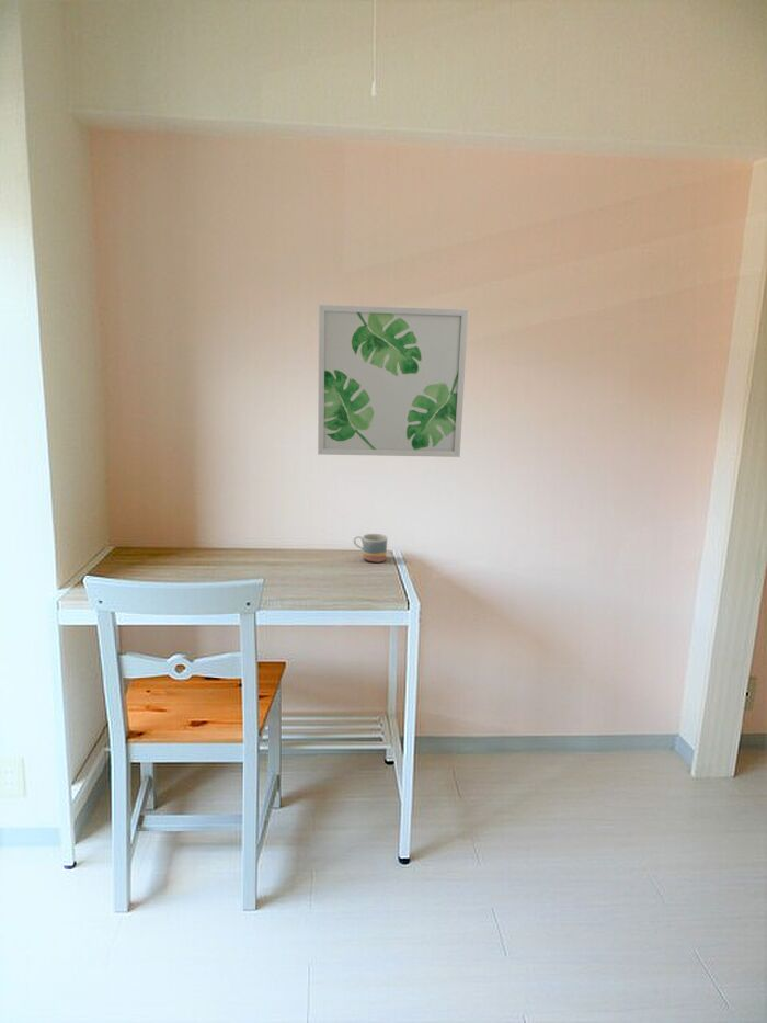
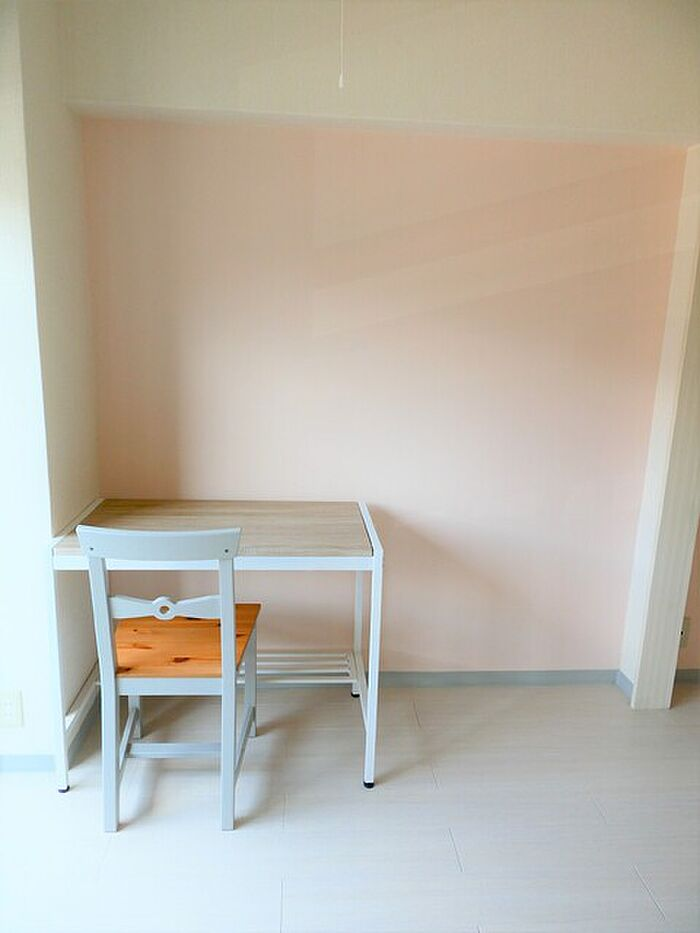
- mug [353,533,388,564]
- wall art [317,304,469,458]
